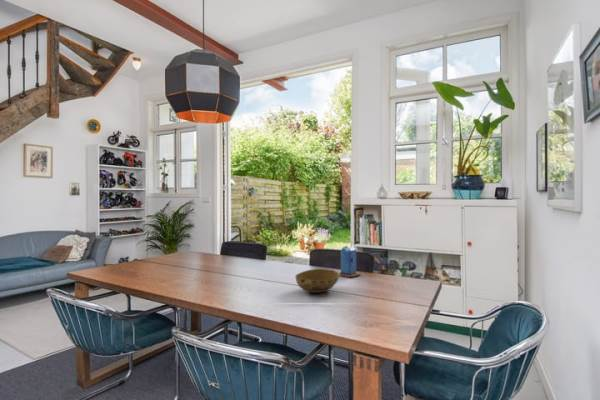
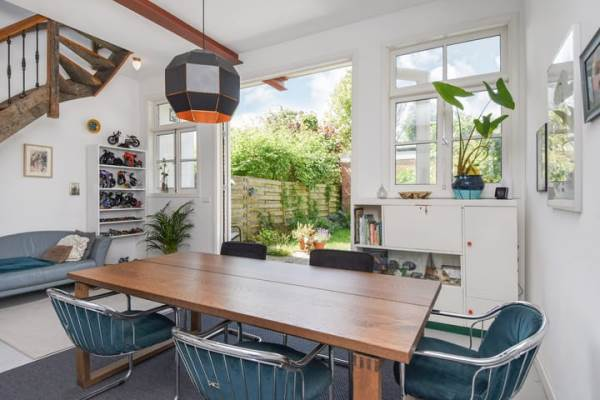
- bowl [294,268,340,294]
- candle [338,243,362,278]
